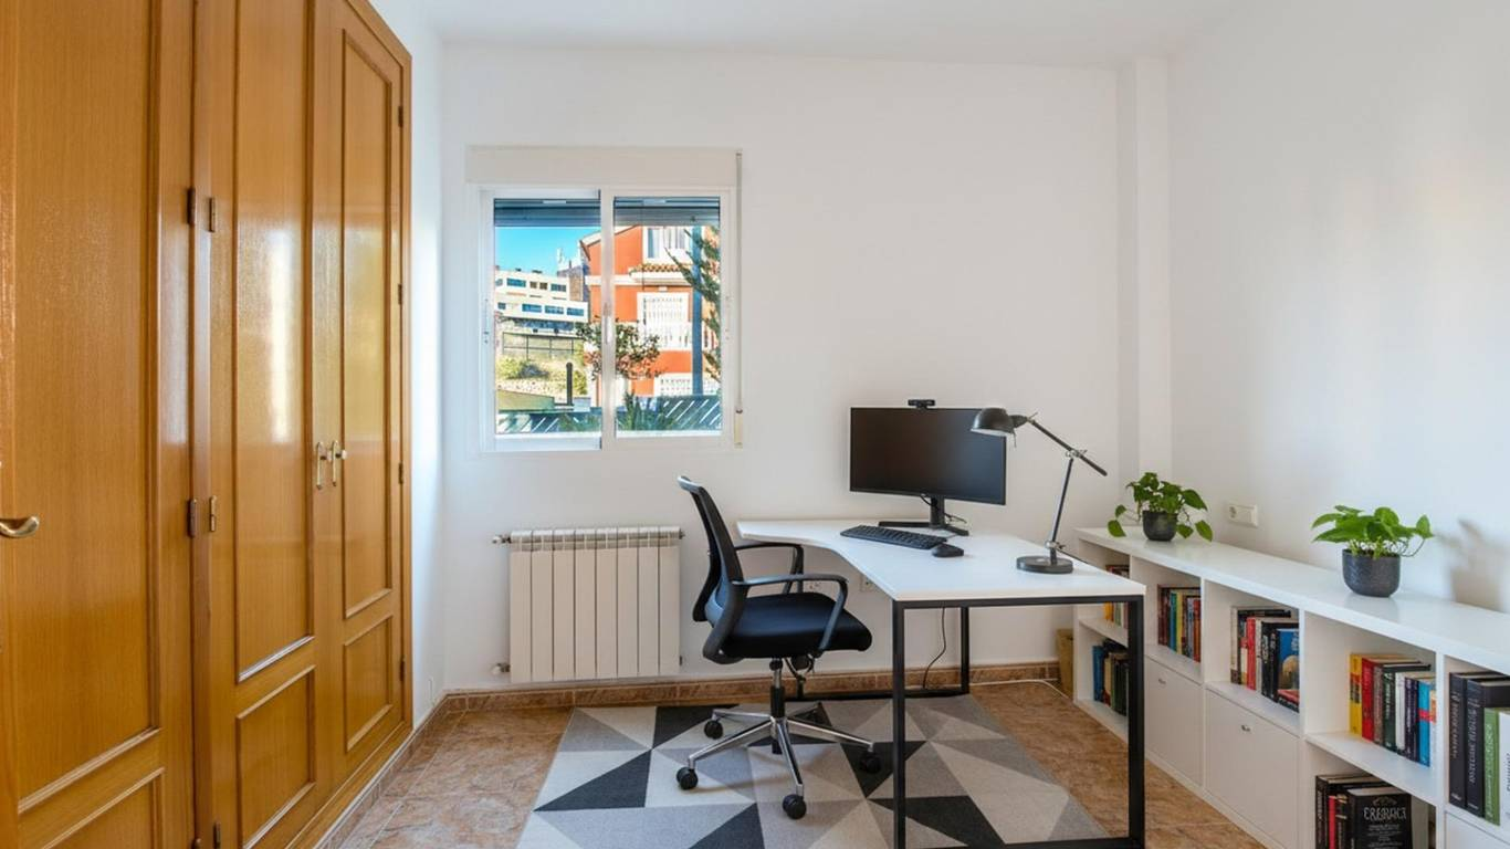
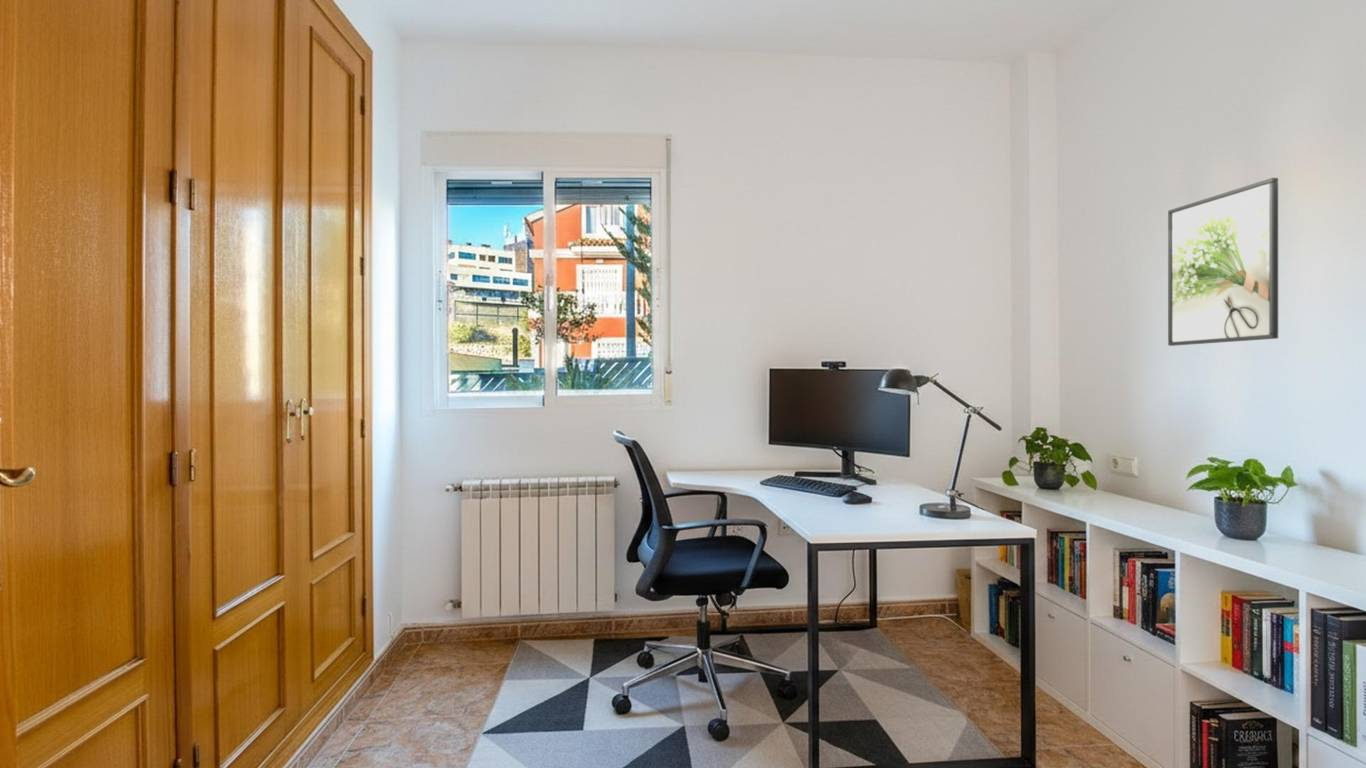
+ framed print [1167,177,1279,347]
